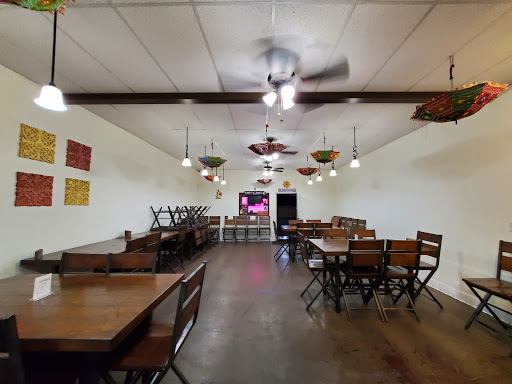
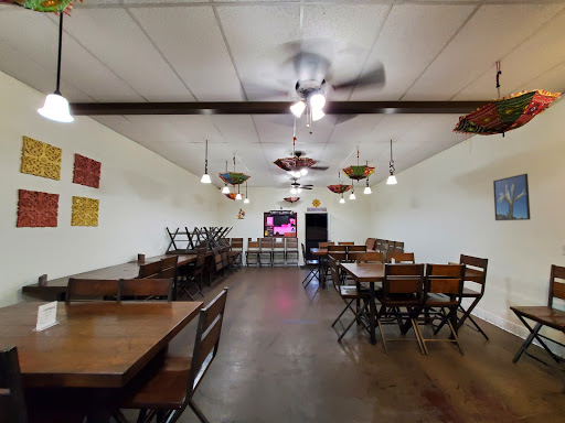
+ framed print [492,173,532,221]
